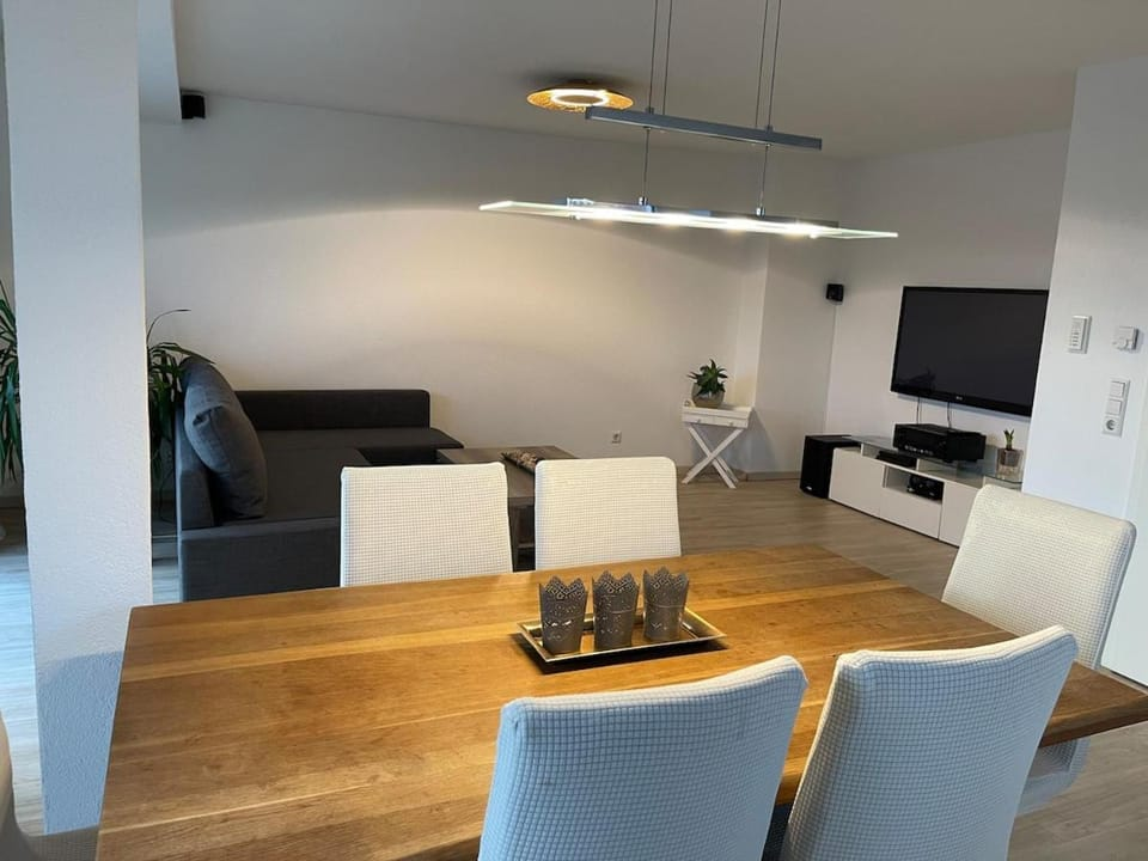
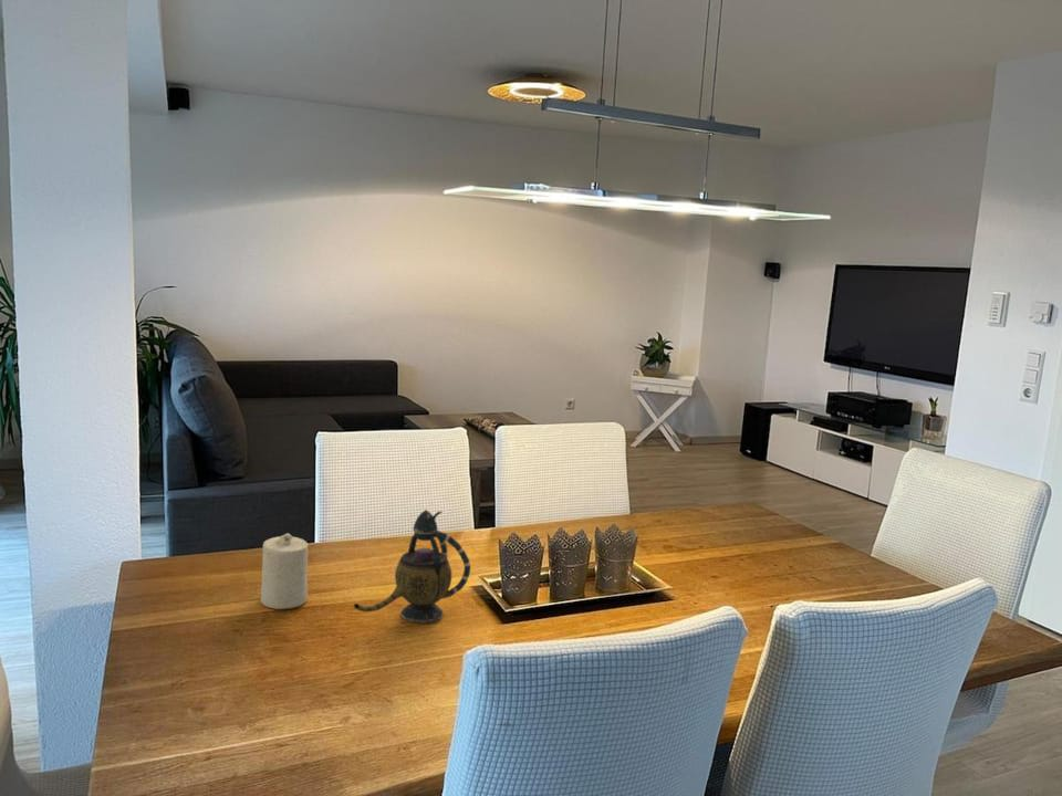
+ candle [260,533,309,610]
+ teapot [353,509,471,624]
